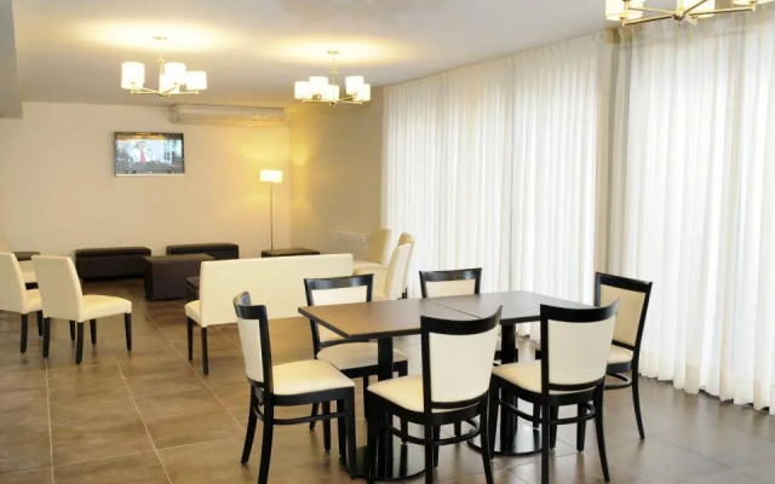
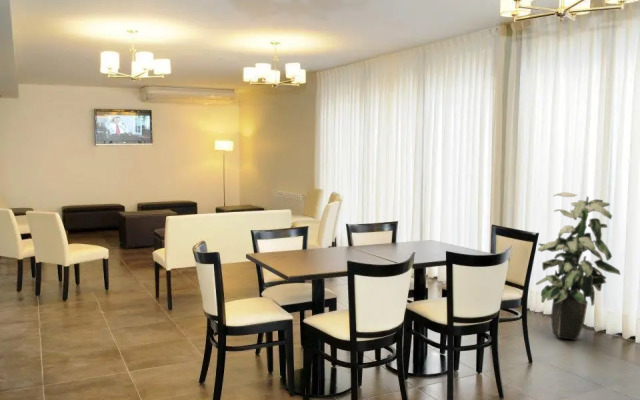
+ indoor plant [535,191,622,341]
